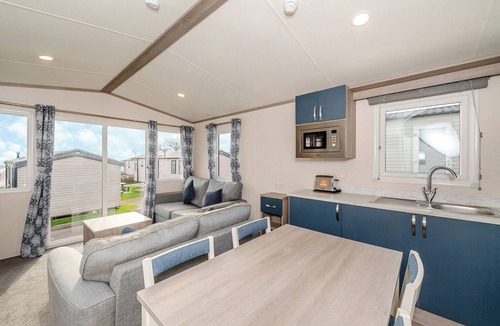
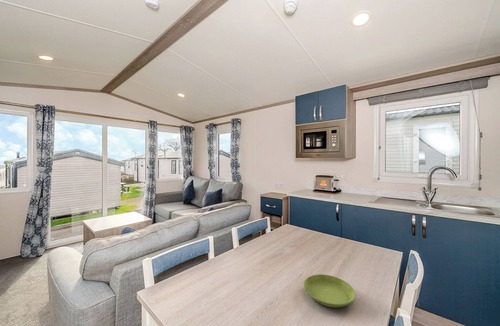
+ saucer [303,273,356,309]
